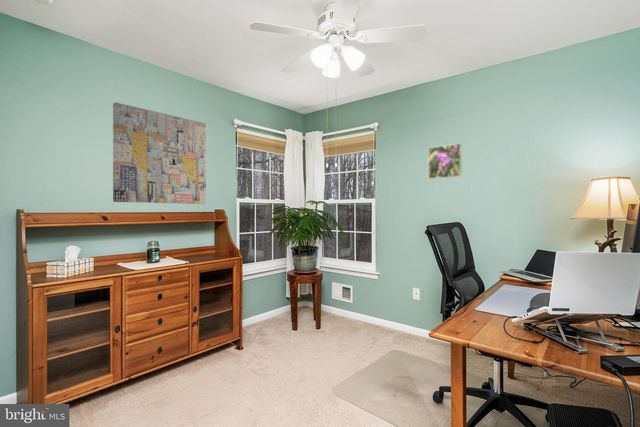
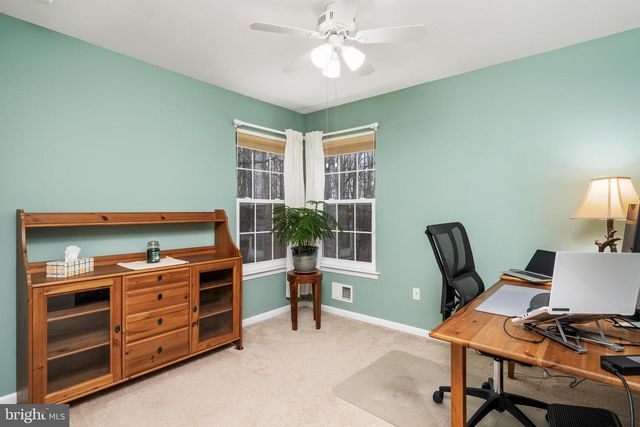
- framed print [427,142,463,180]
- wall art [112,101,207,205]
